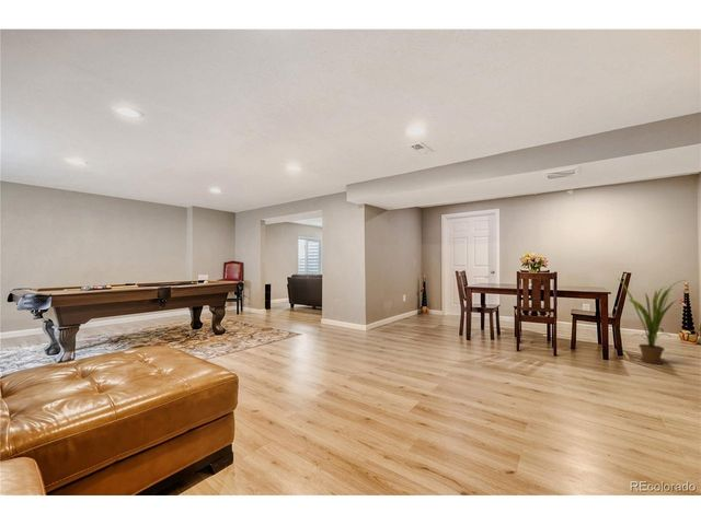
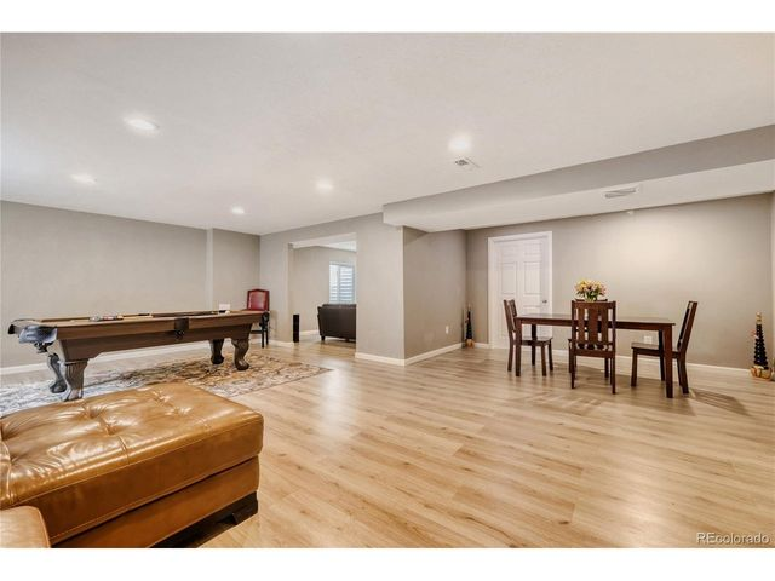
- house plant [618,278,687,365]
